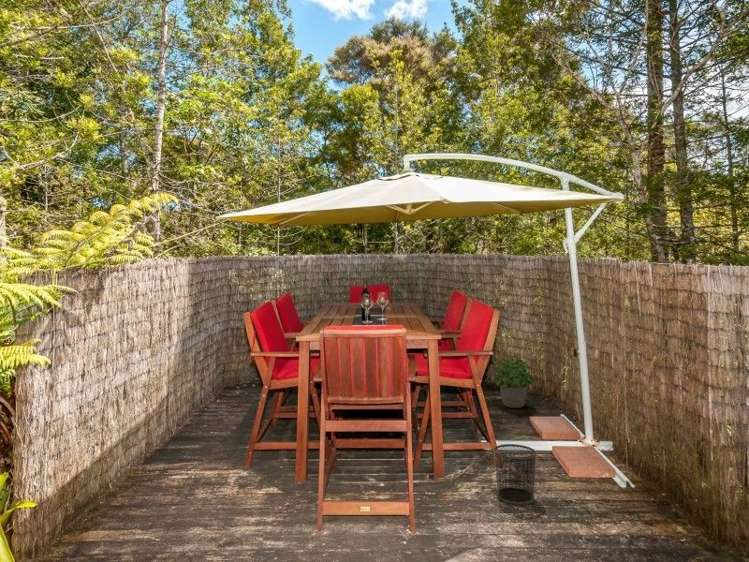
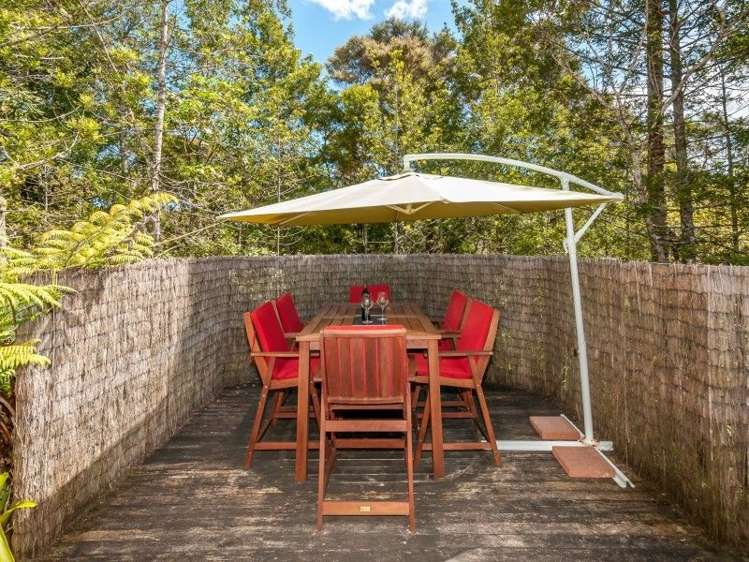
- waste bin [492,443,538,505]
- potted plant [492,356,536,409]
